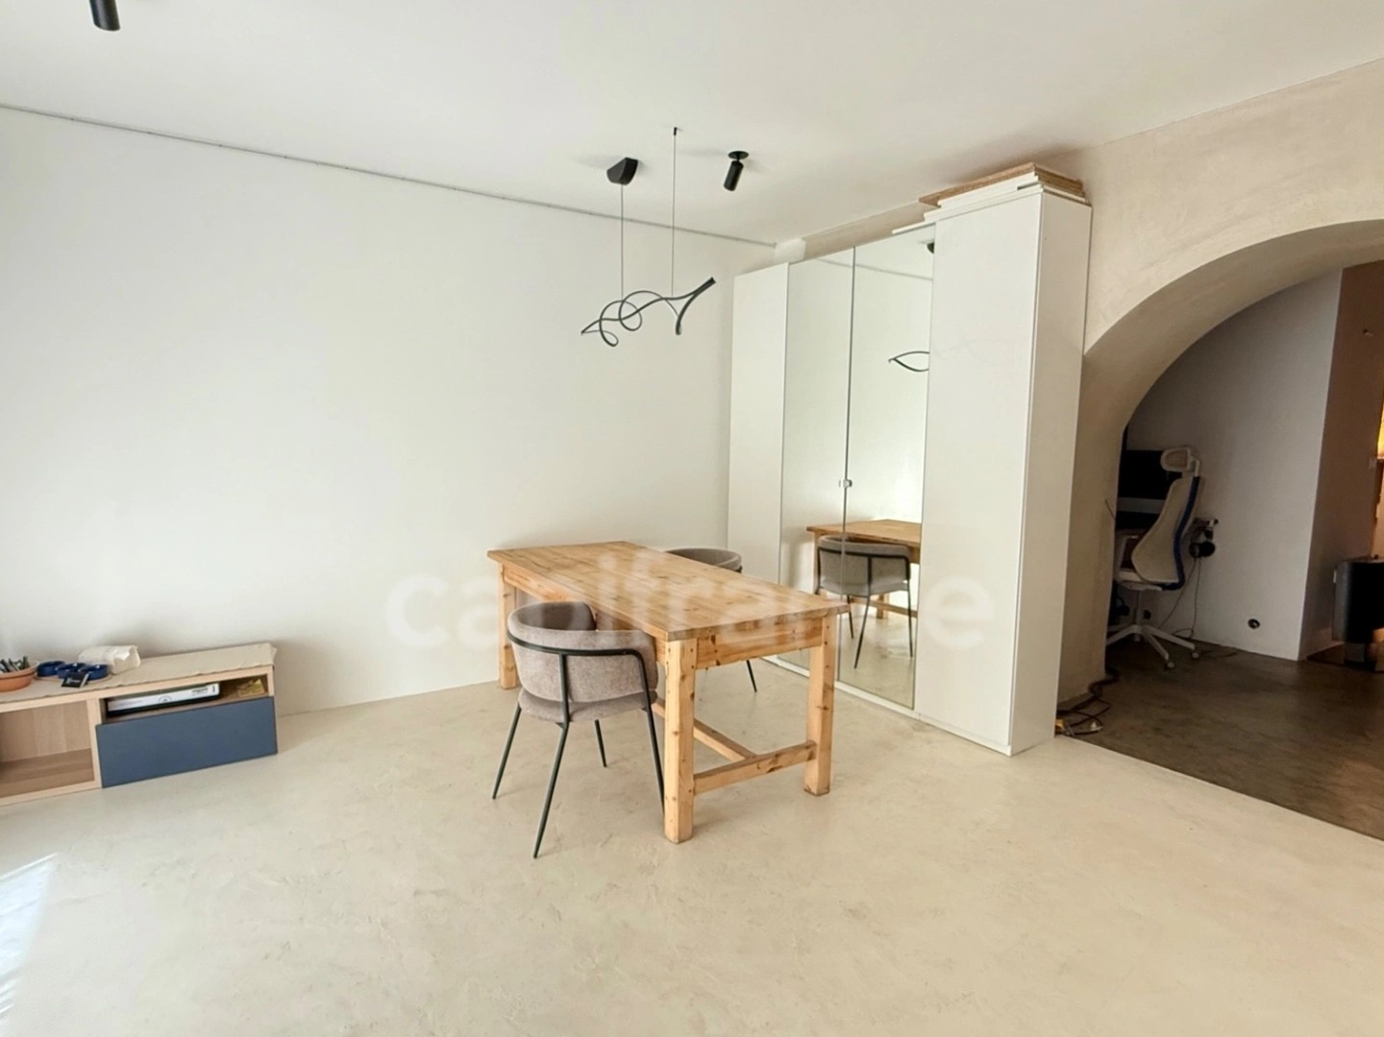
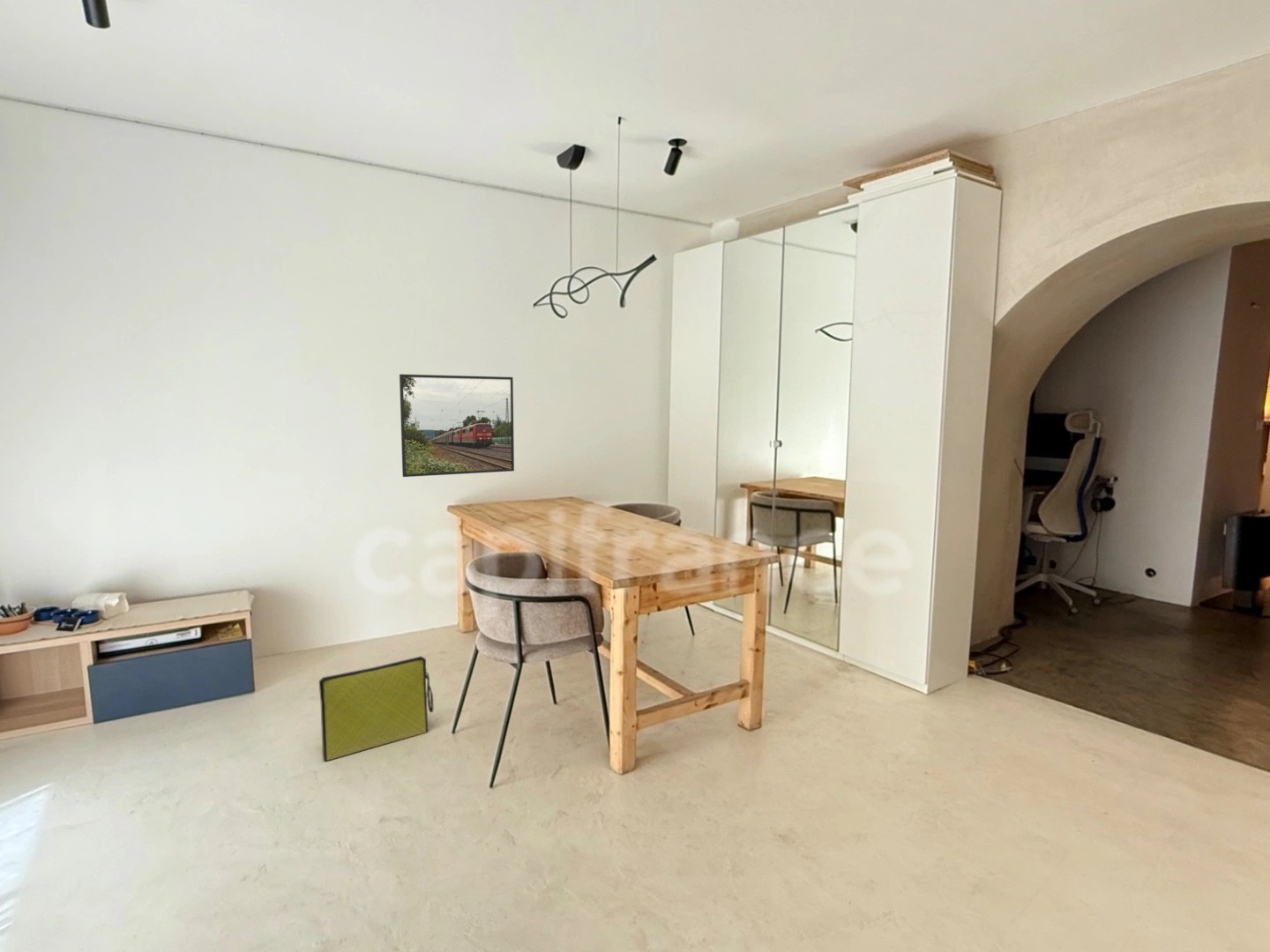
+ bag [318,655,434,762]
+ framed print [399,374,515,478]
